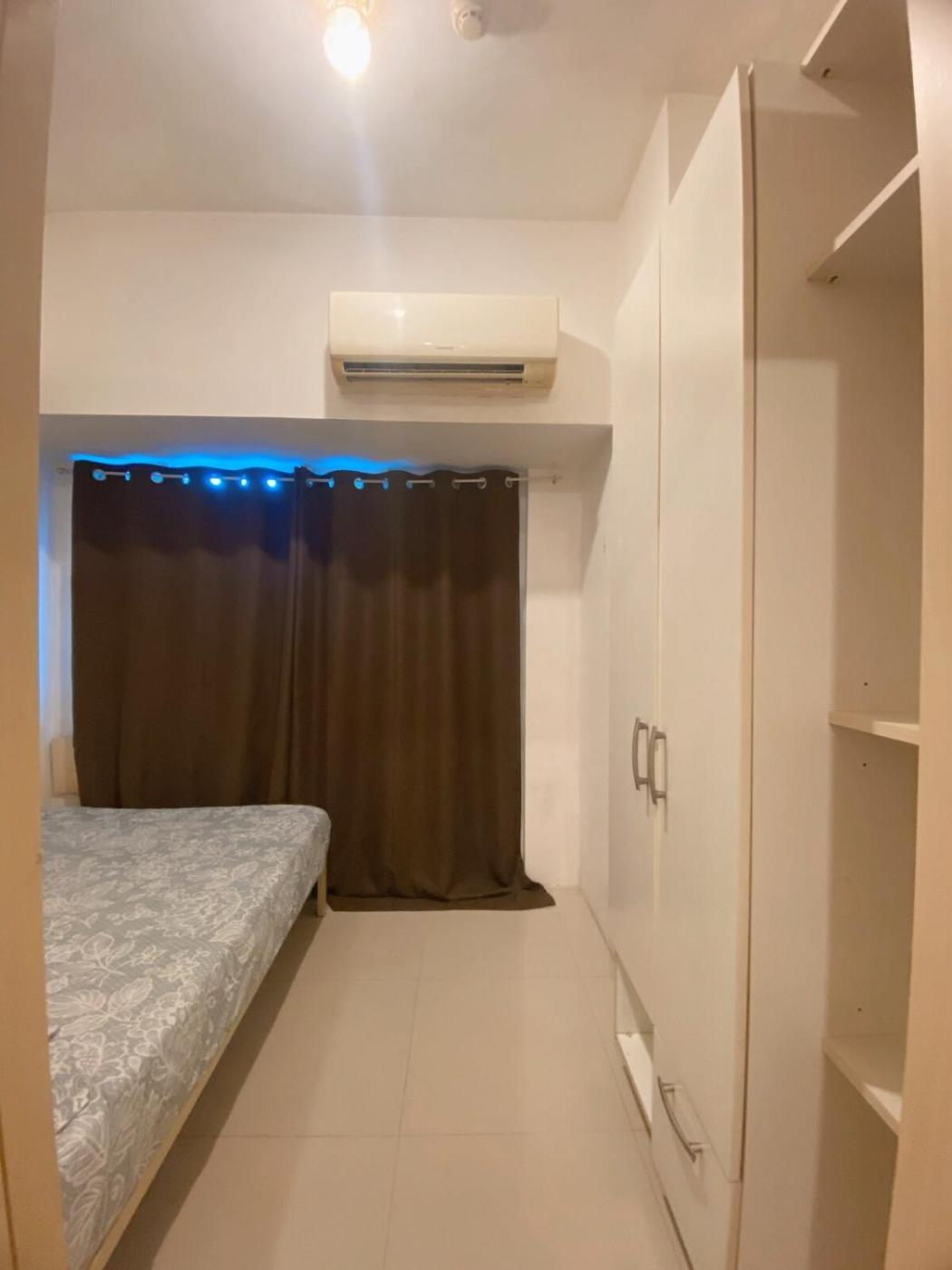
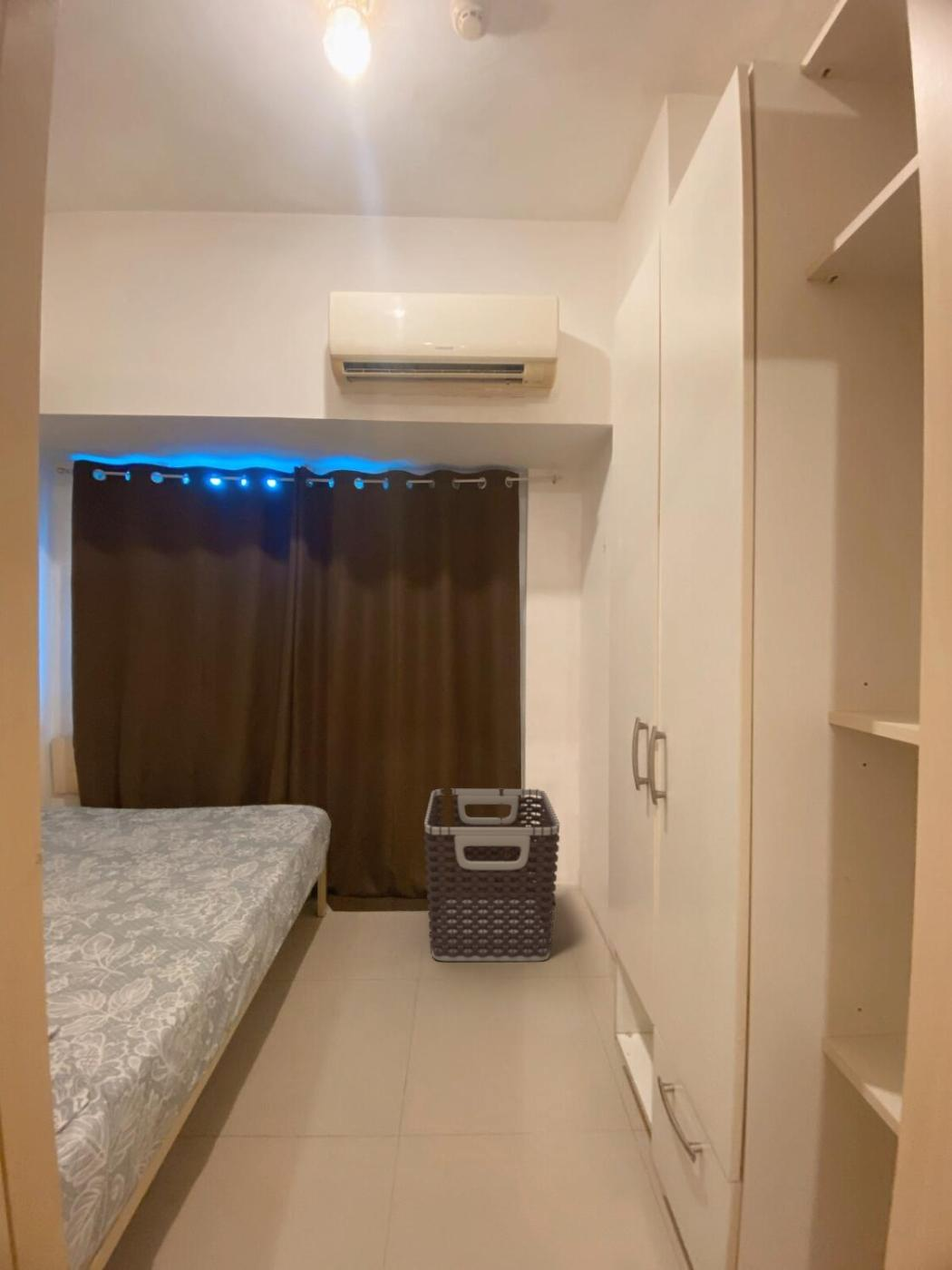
+ clothes hamper [423,787,560,962]
